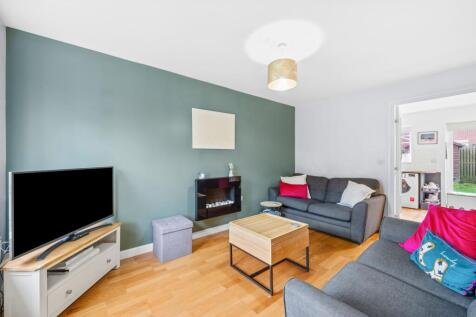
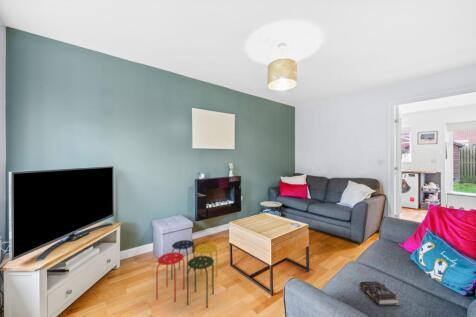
+ stool [155,239,219,309]
+ book [359,280,401,306]
